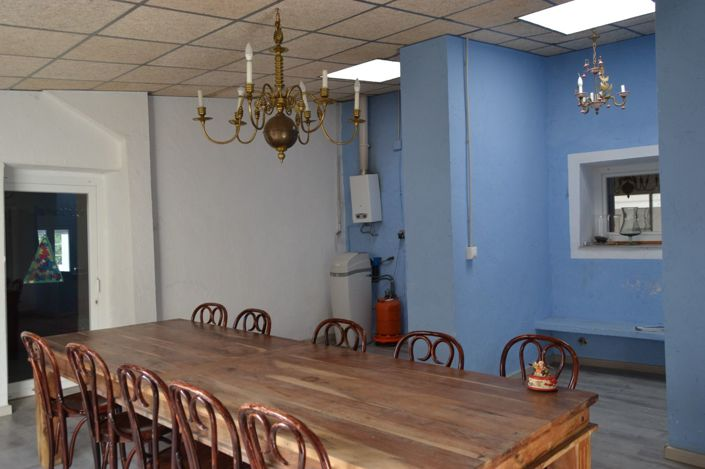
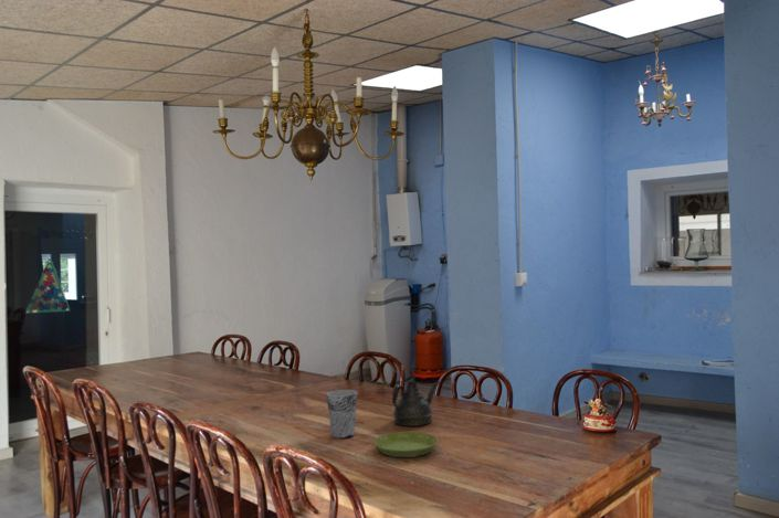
+ teapot [391,379,442,427]
+ saucer [373,431,439,458]
+ cup [325,389,358,440]
